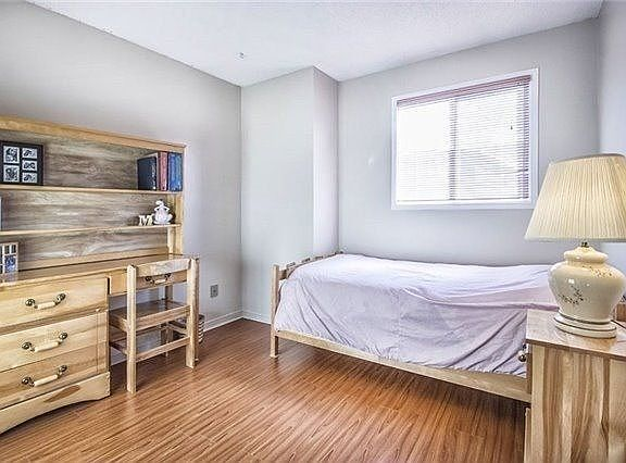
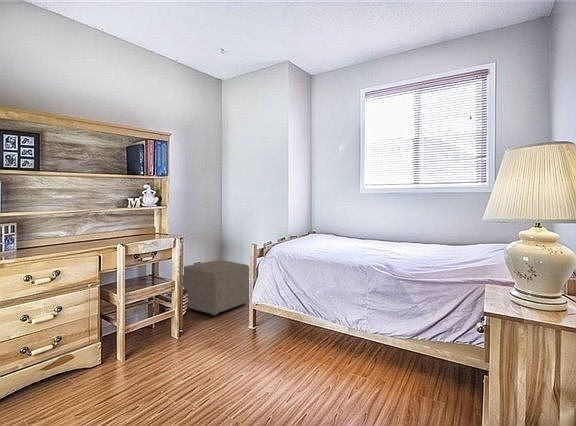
+ ottoman [183,260,250,317]
